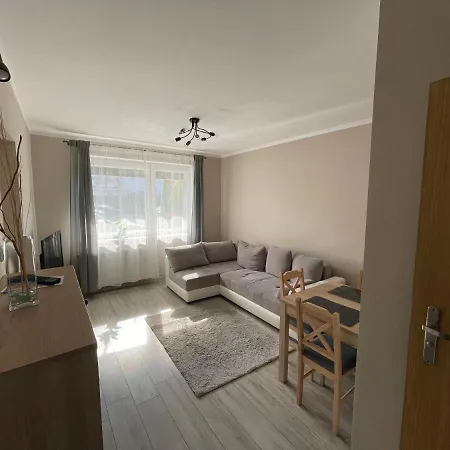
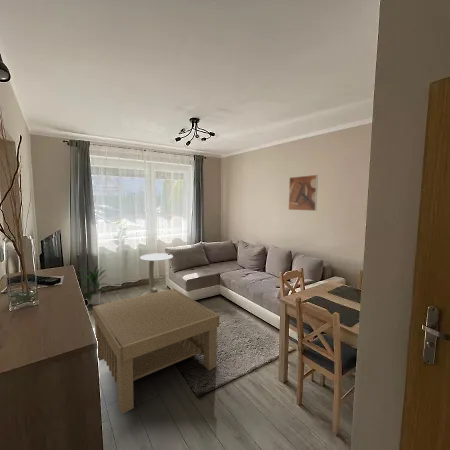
+ side table [139,252,174,296]
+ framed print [287,174,319,212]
+ indoor plant [76,264,112,306]
+ coffee table [92,288,220,415]
